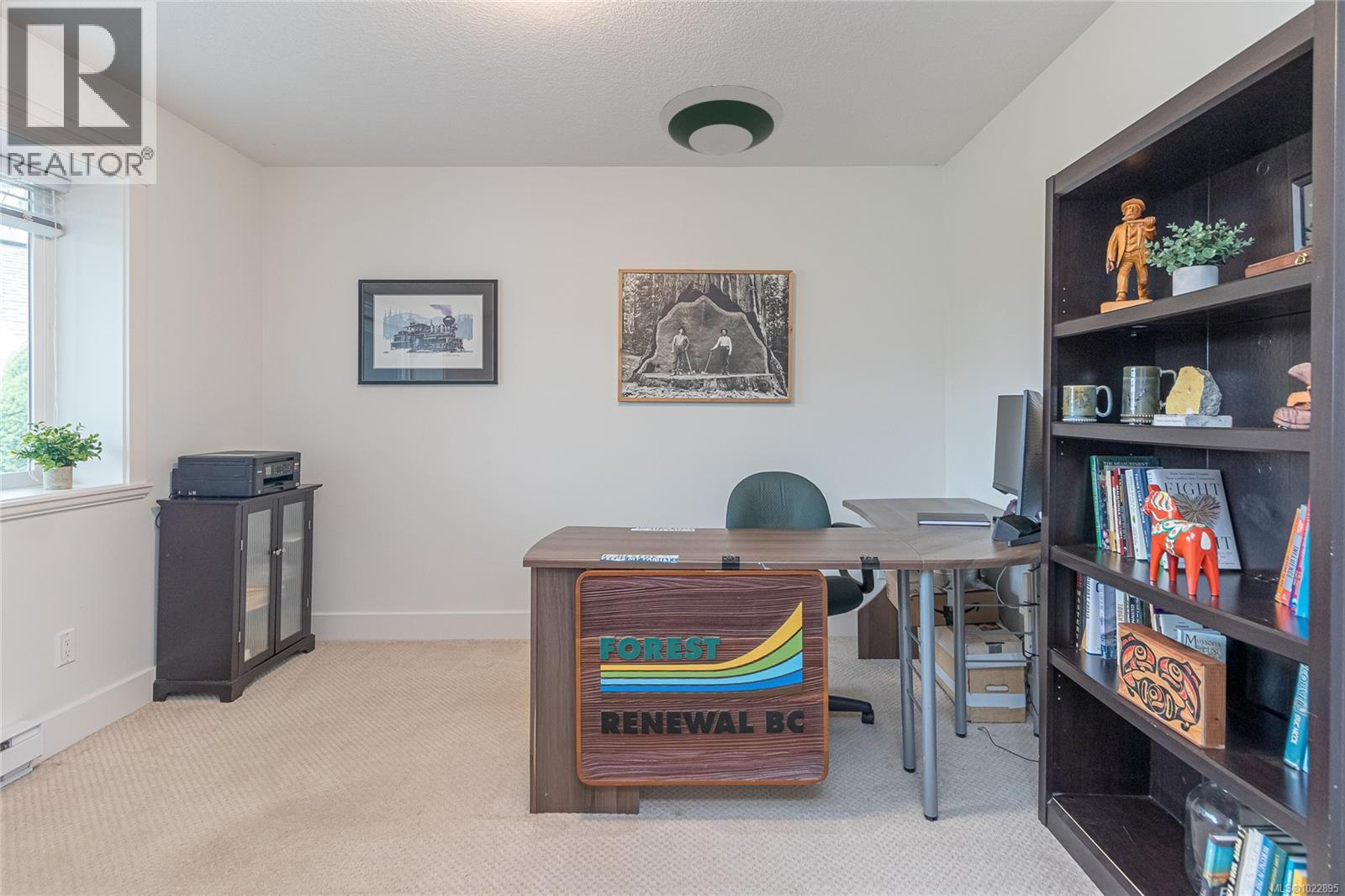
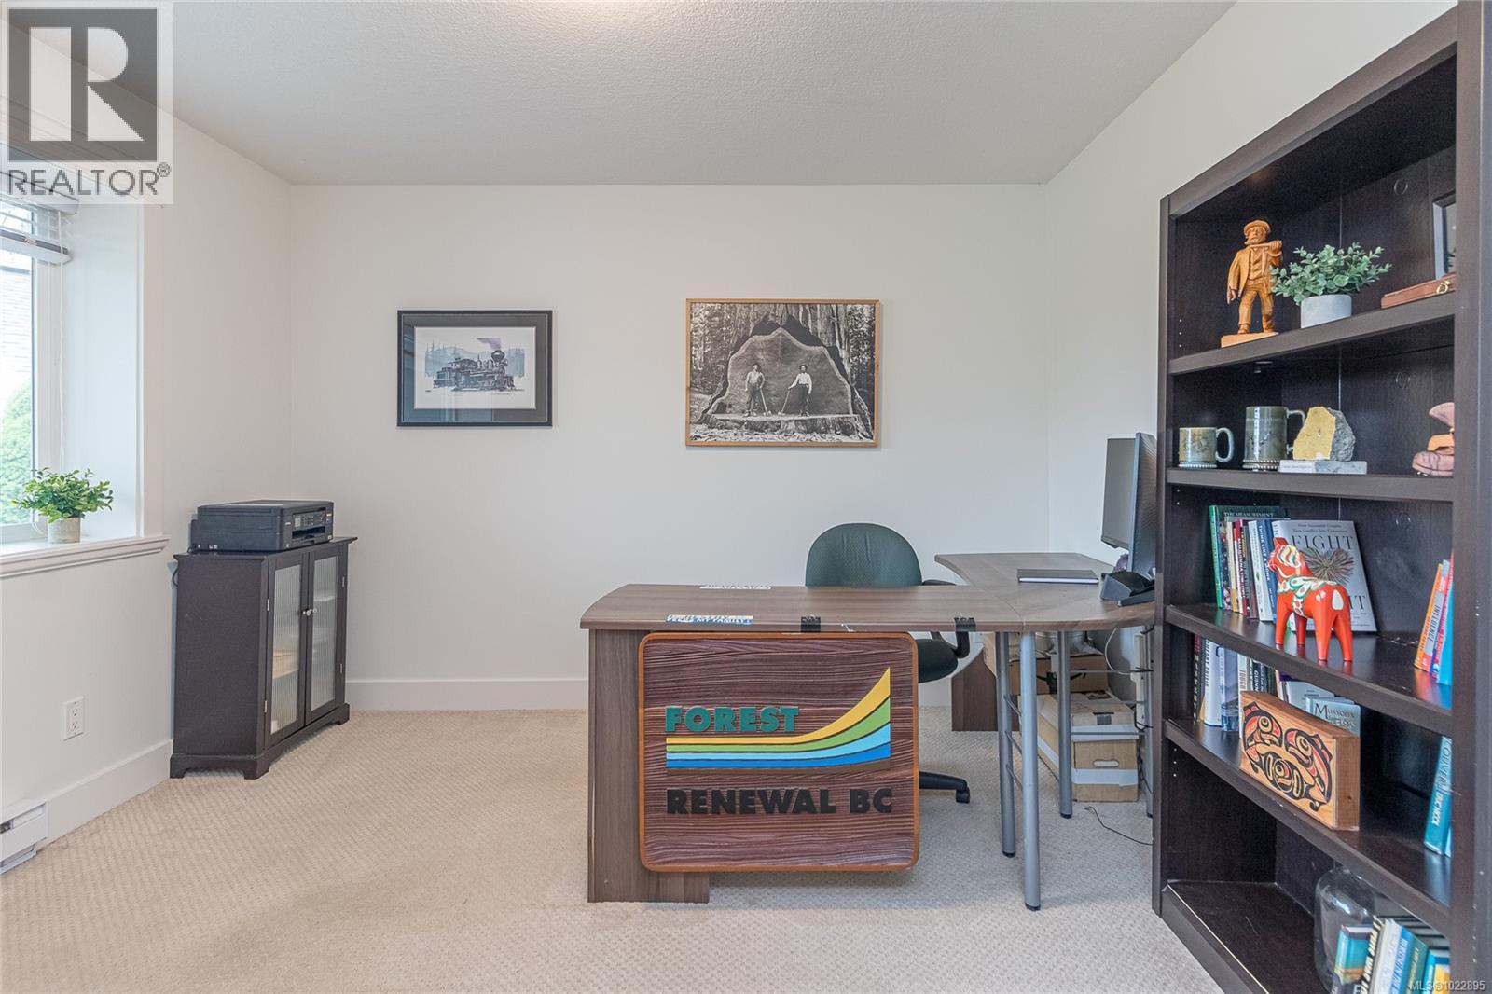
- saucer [658,84,784,156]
